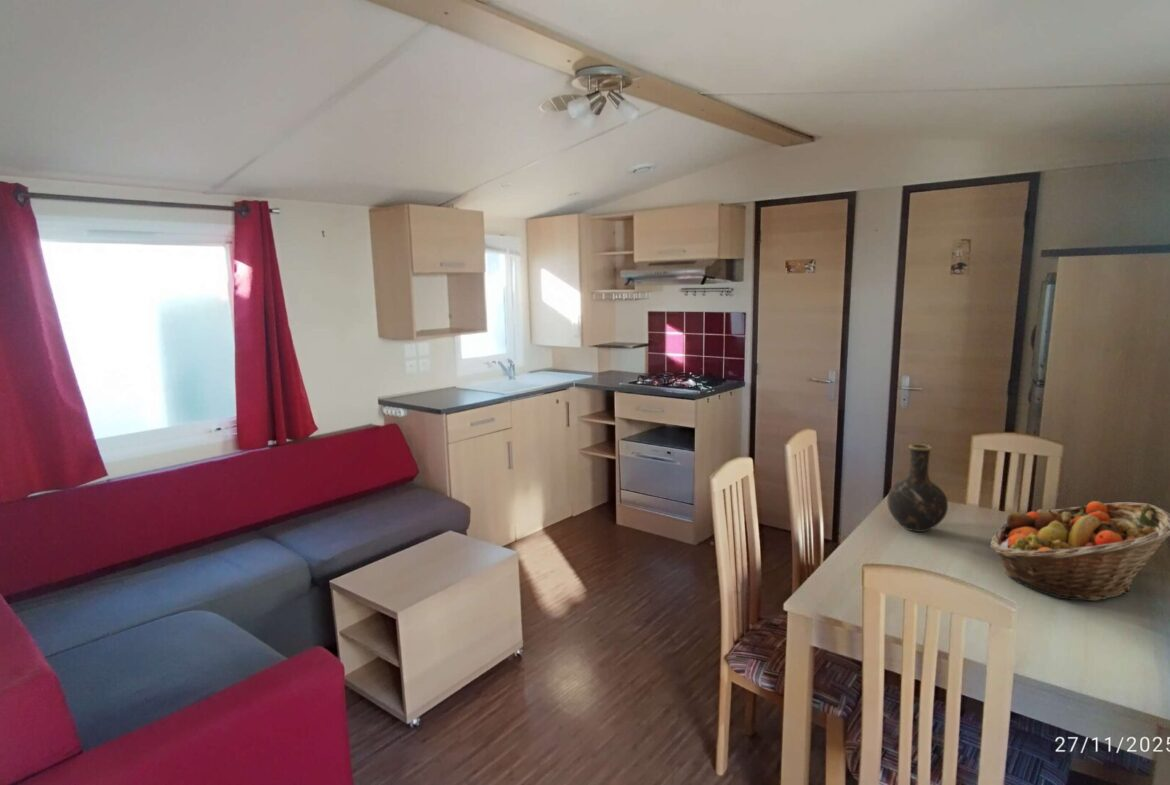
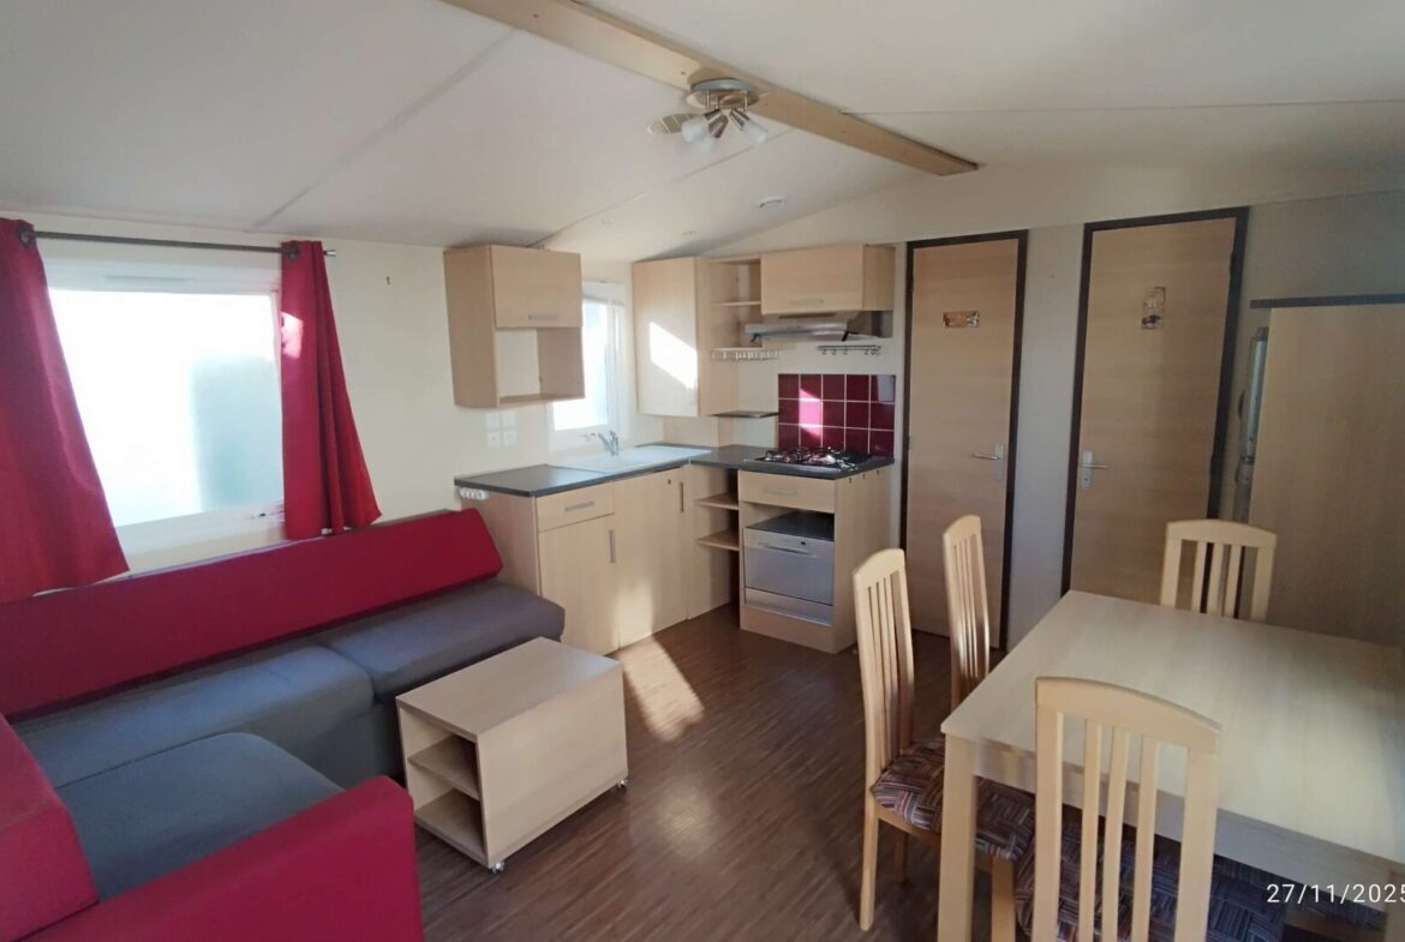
- vase [886,443,949,533]
- fruit basket [989,500,1170,602]
